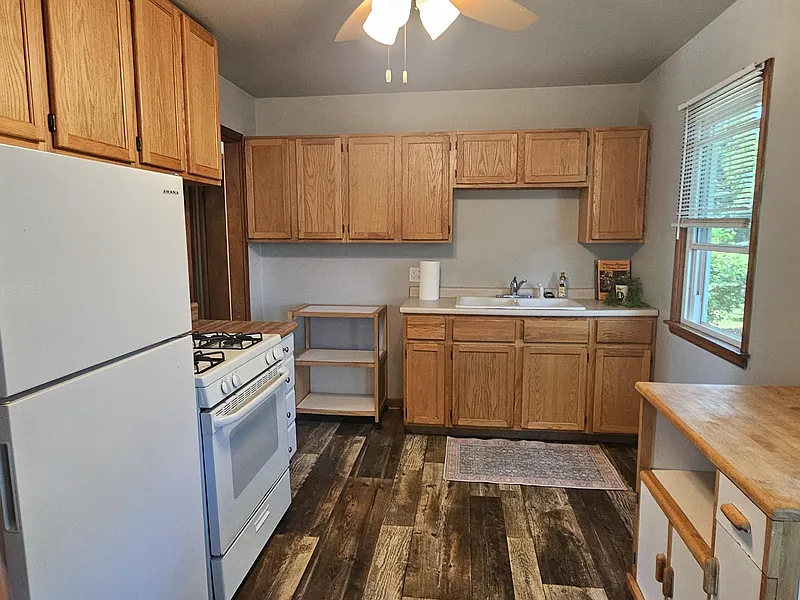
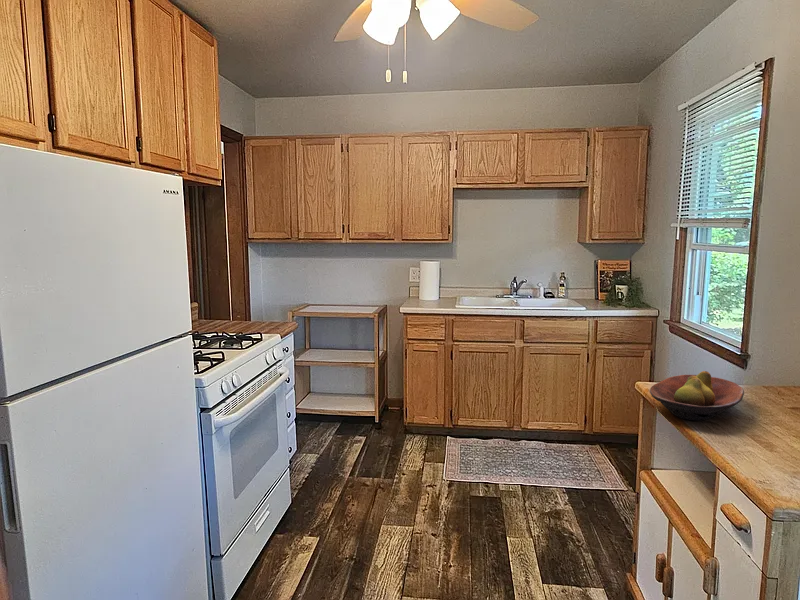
+ fruit bowl [649,370,745,421]
